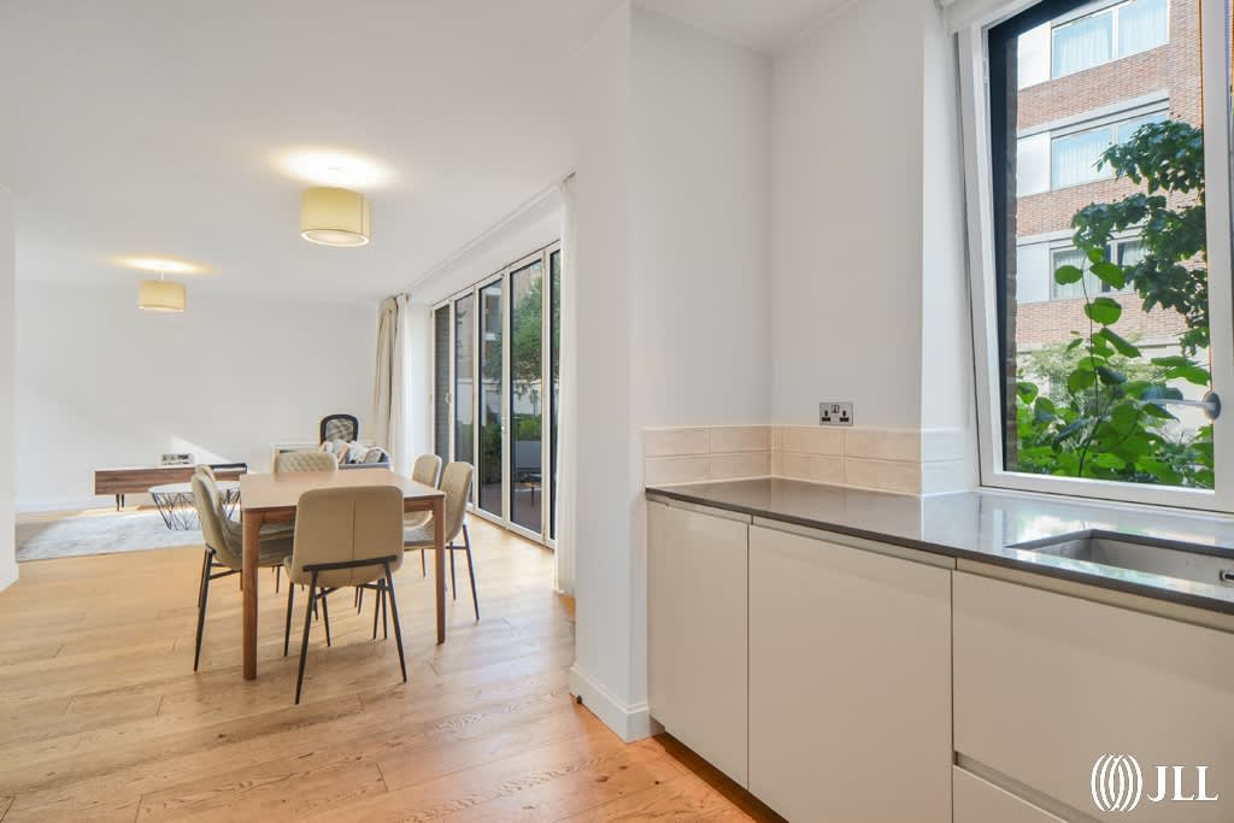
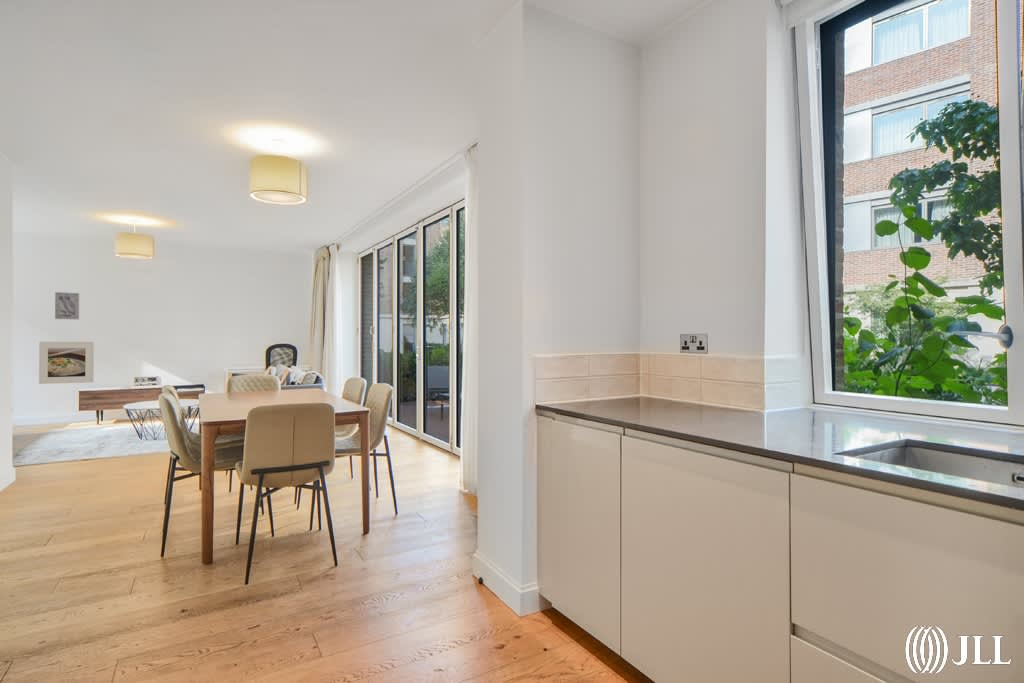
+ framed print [38,341,95,385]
+ wall art [54,291,80,320]
